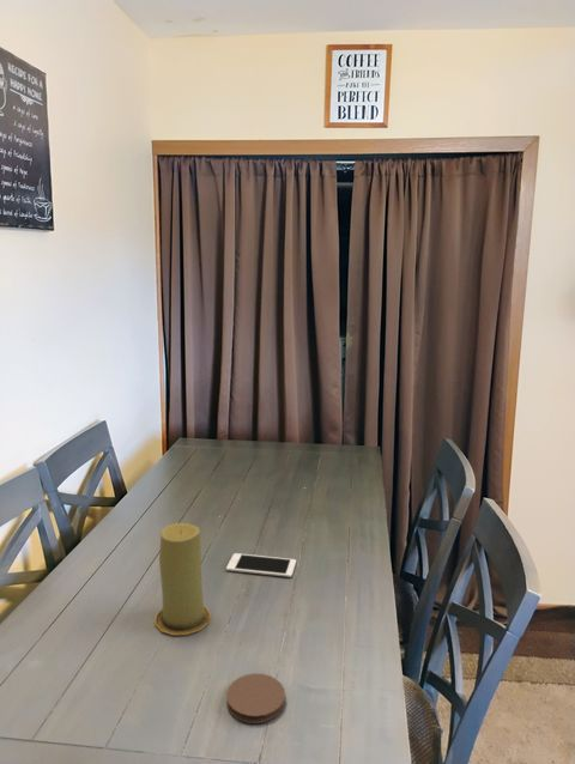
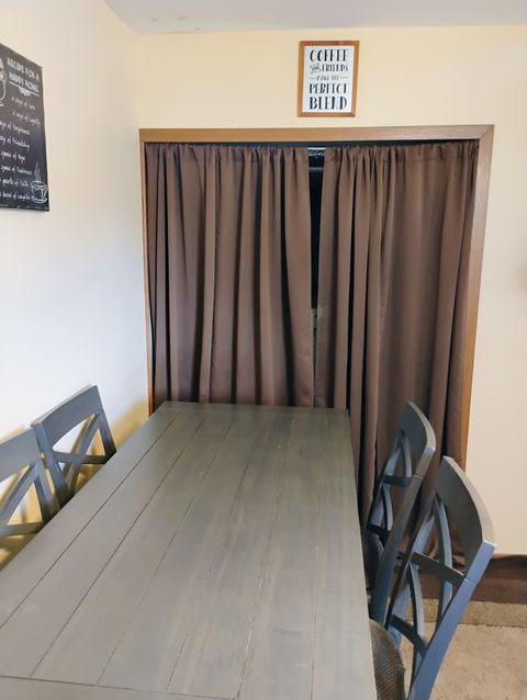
- coaster [225,672,286,724]
- candle [153,522,212,636]
- cell phone [225,552,297,578]
